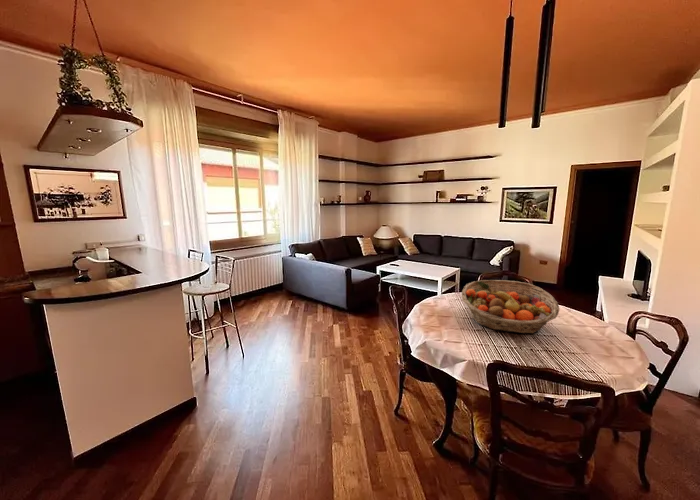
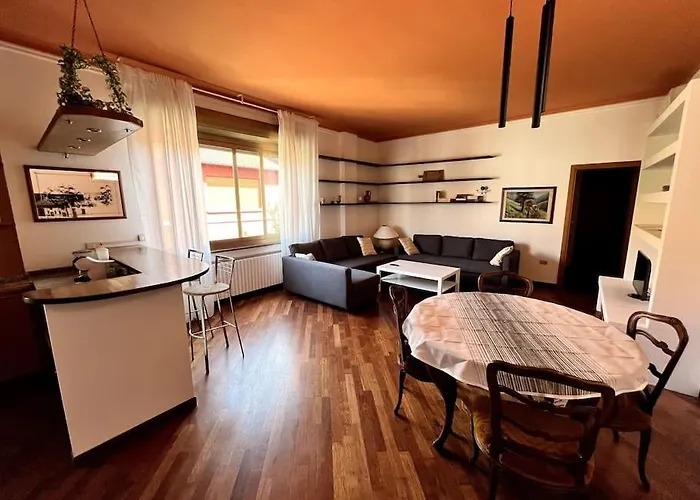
- fruit basket [461,279,561,334]
